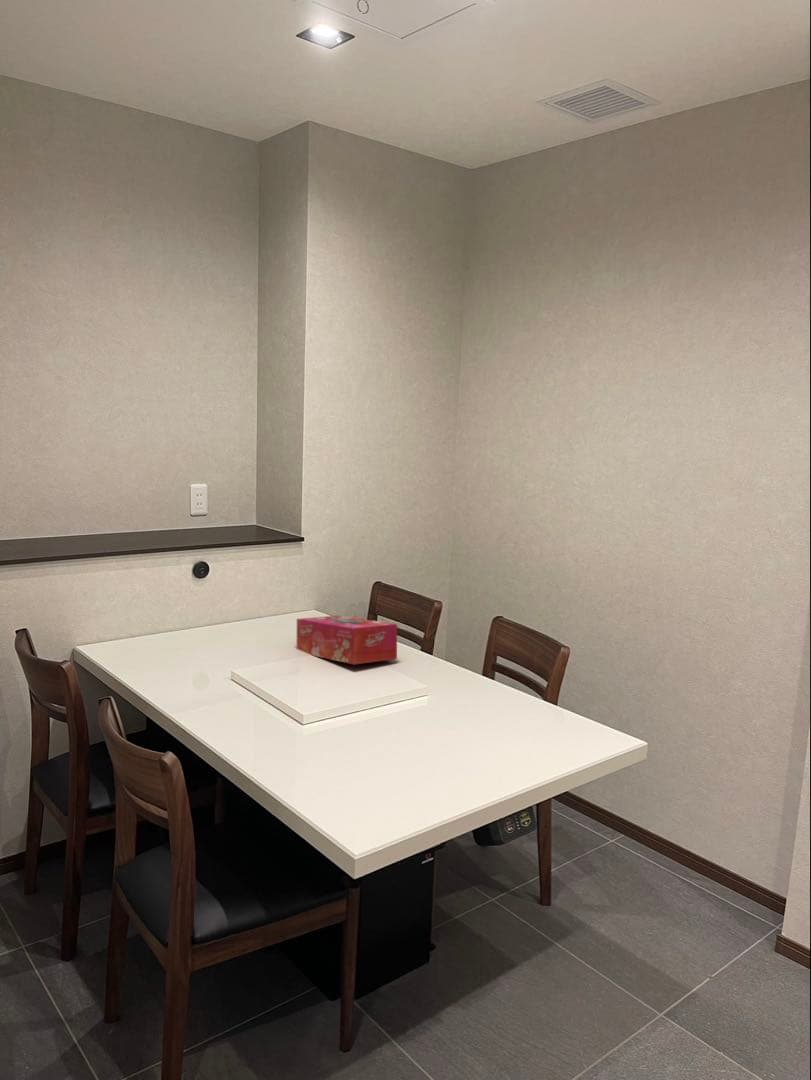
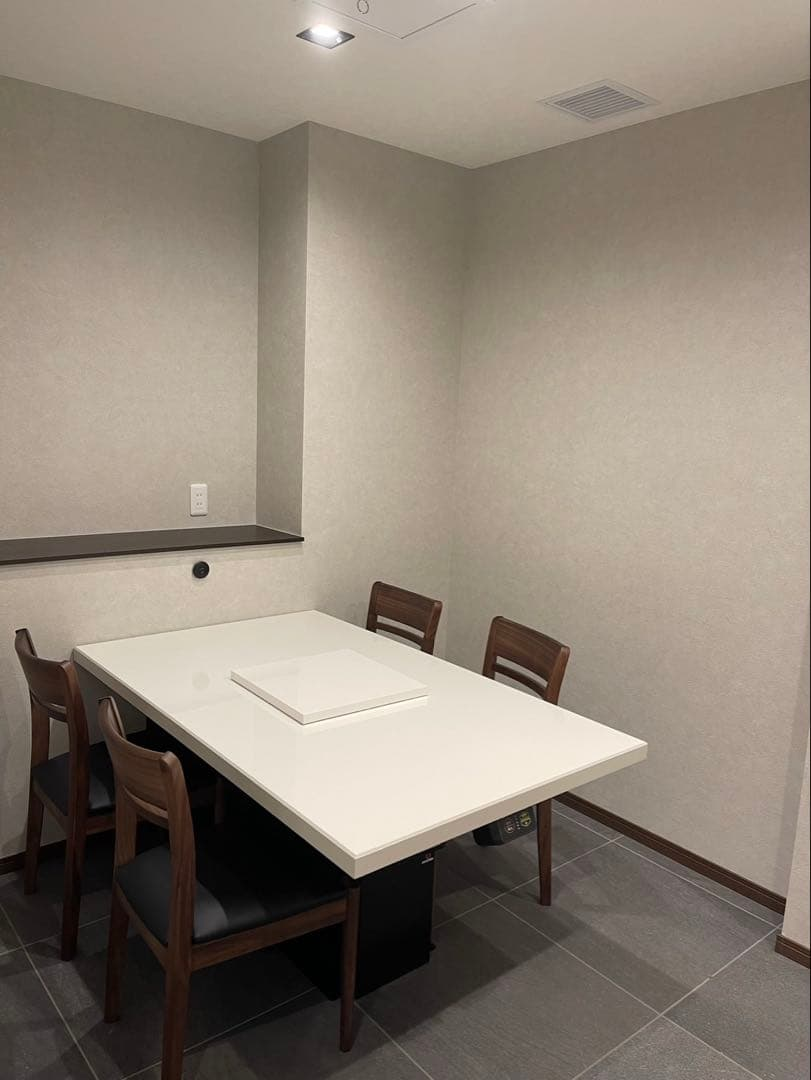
- tissue box [296,615,398,665]
